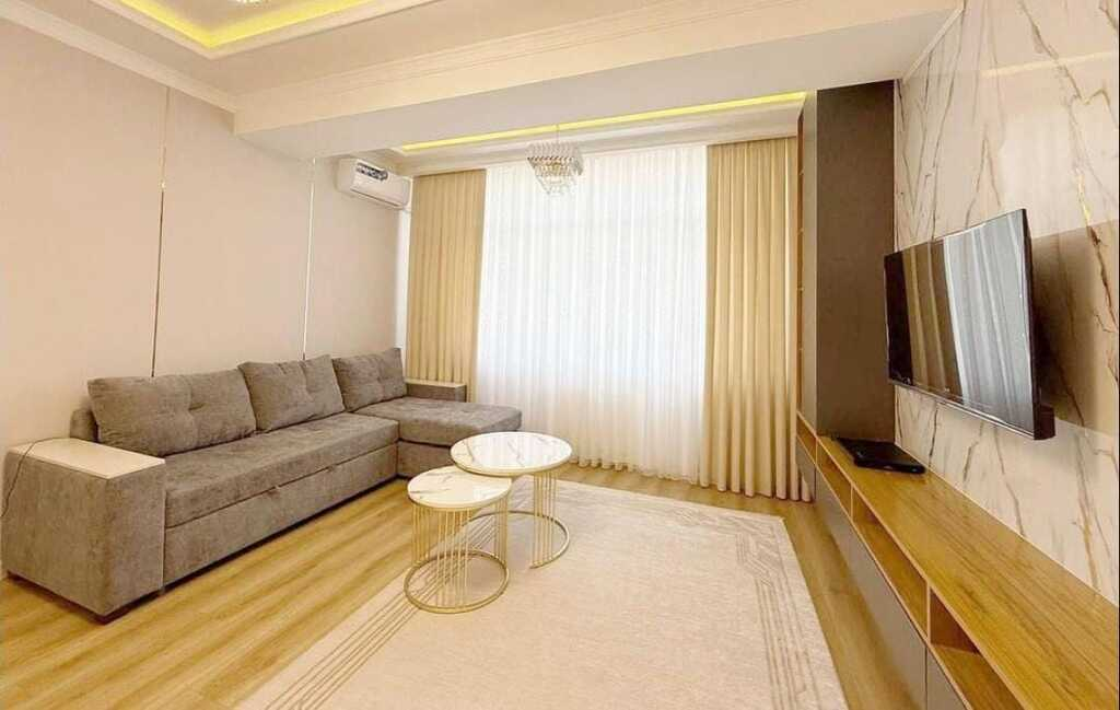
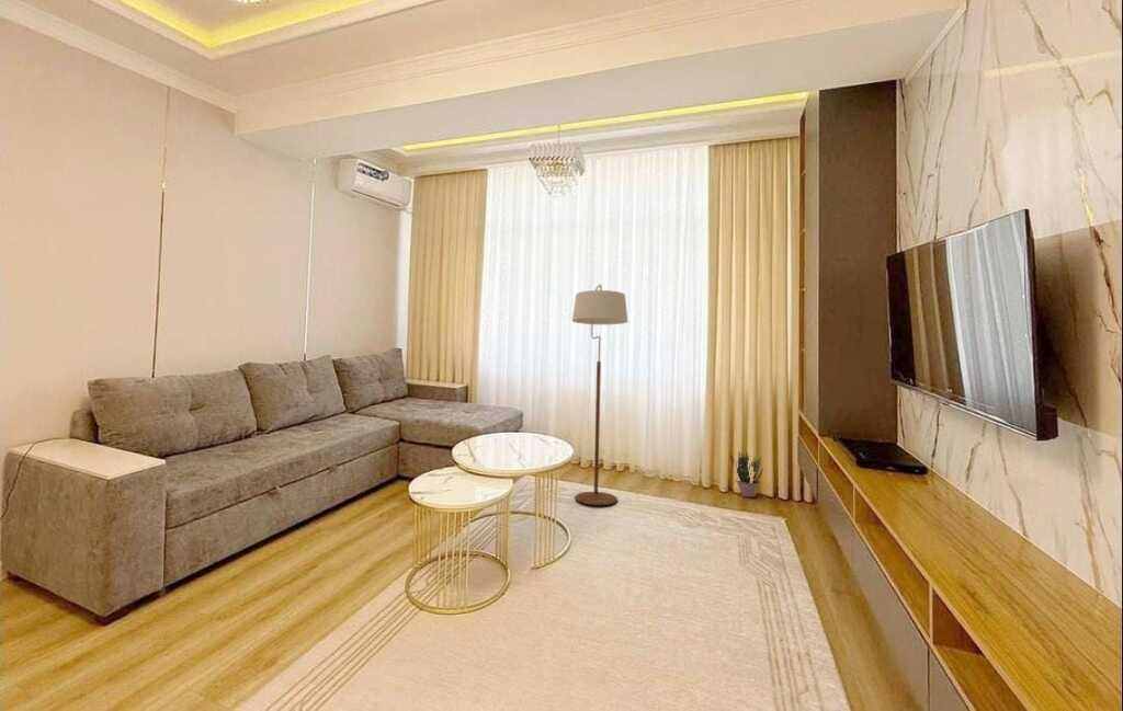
+ potted plant [729,450,764,498]
+ floor lamp [571,284,629,506]
